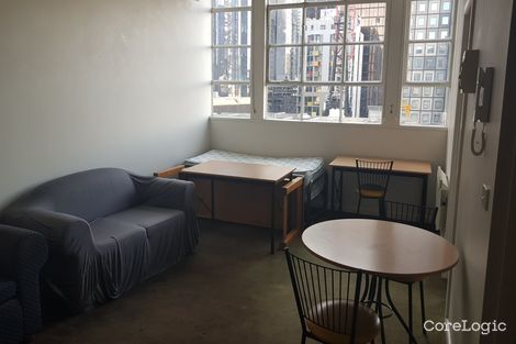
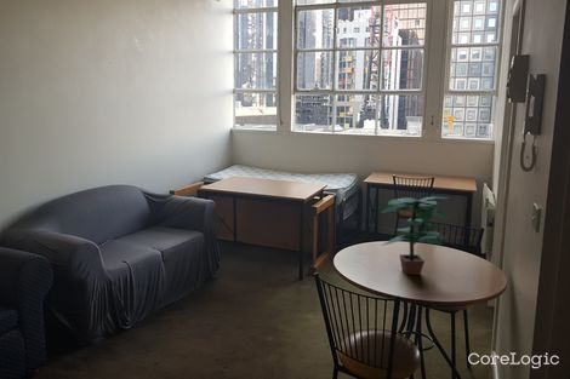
+ potted plant [380,195,451,276]
